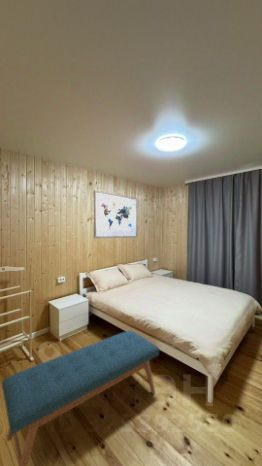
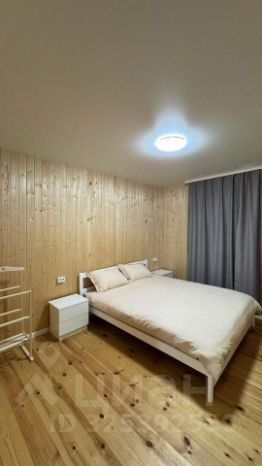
- bench [1,329,160,466]
- wall art [93,189,139,239]
